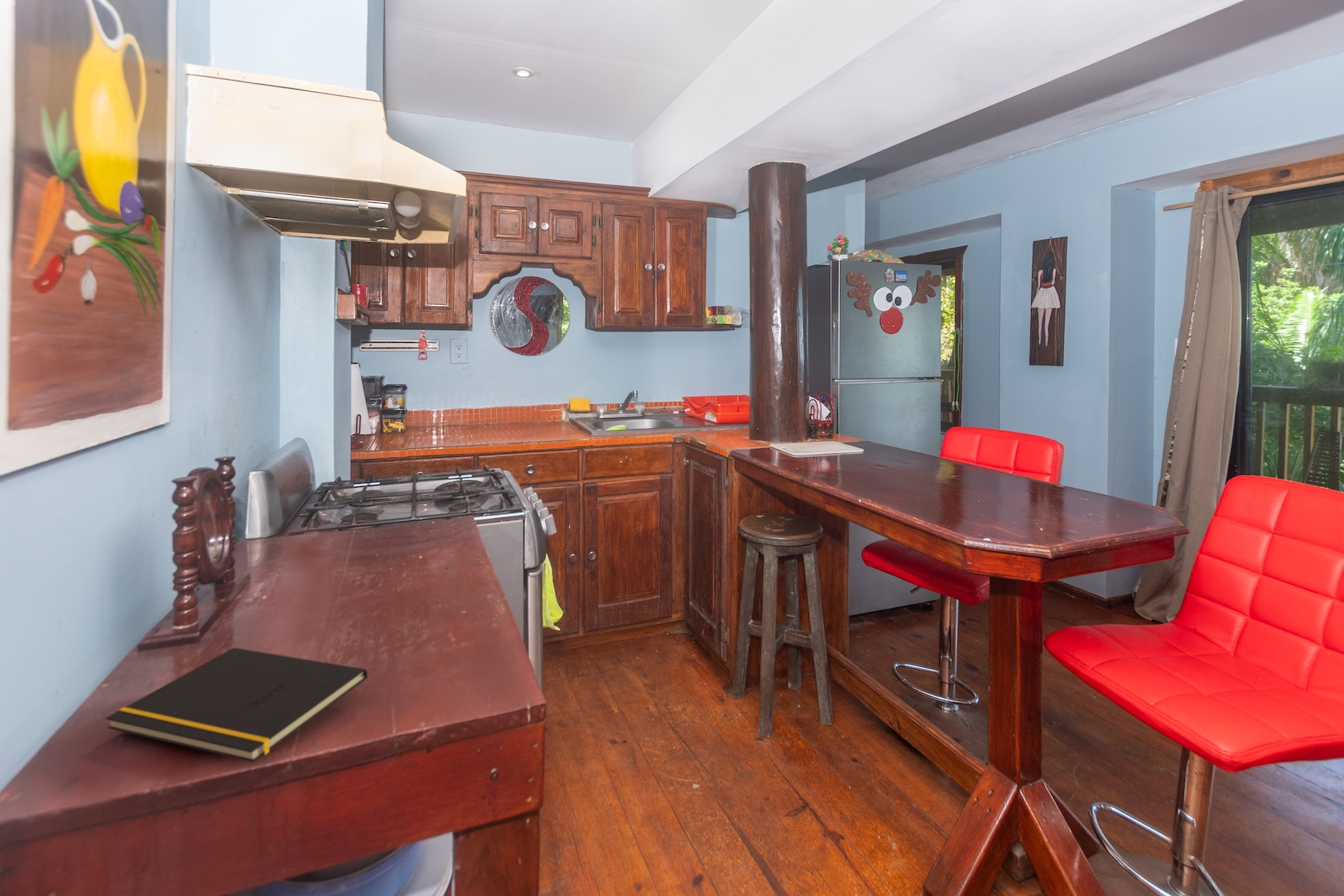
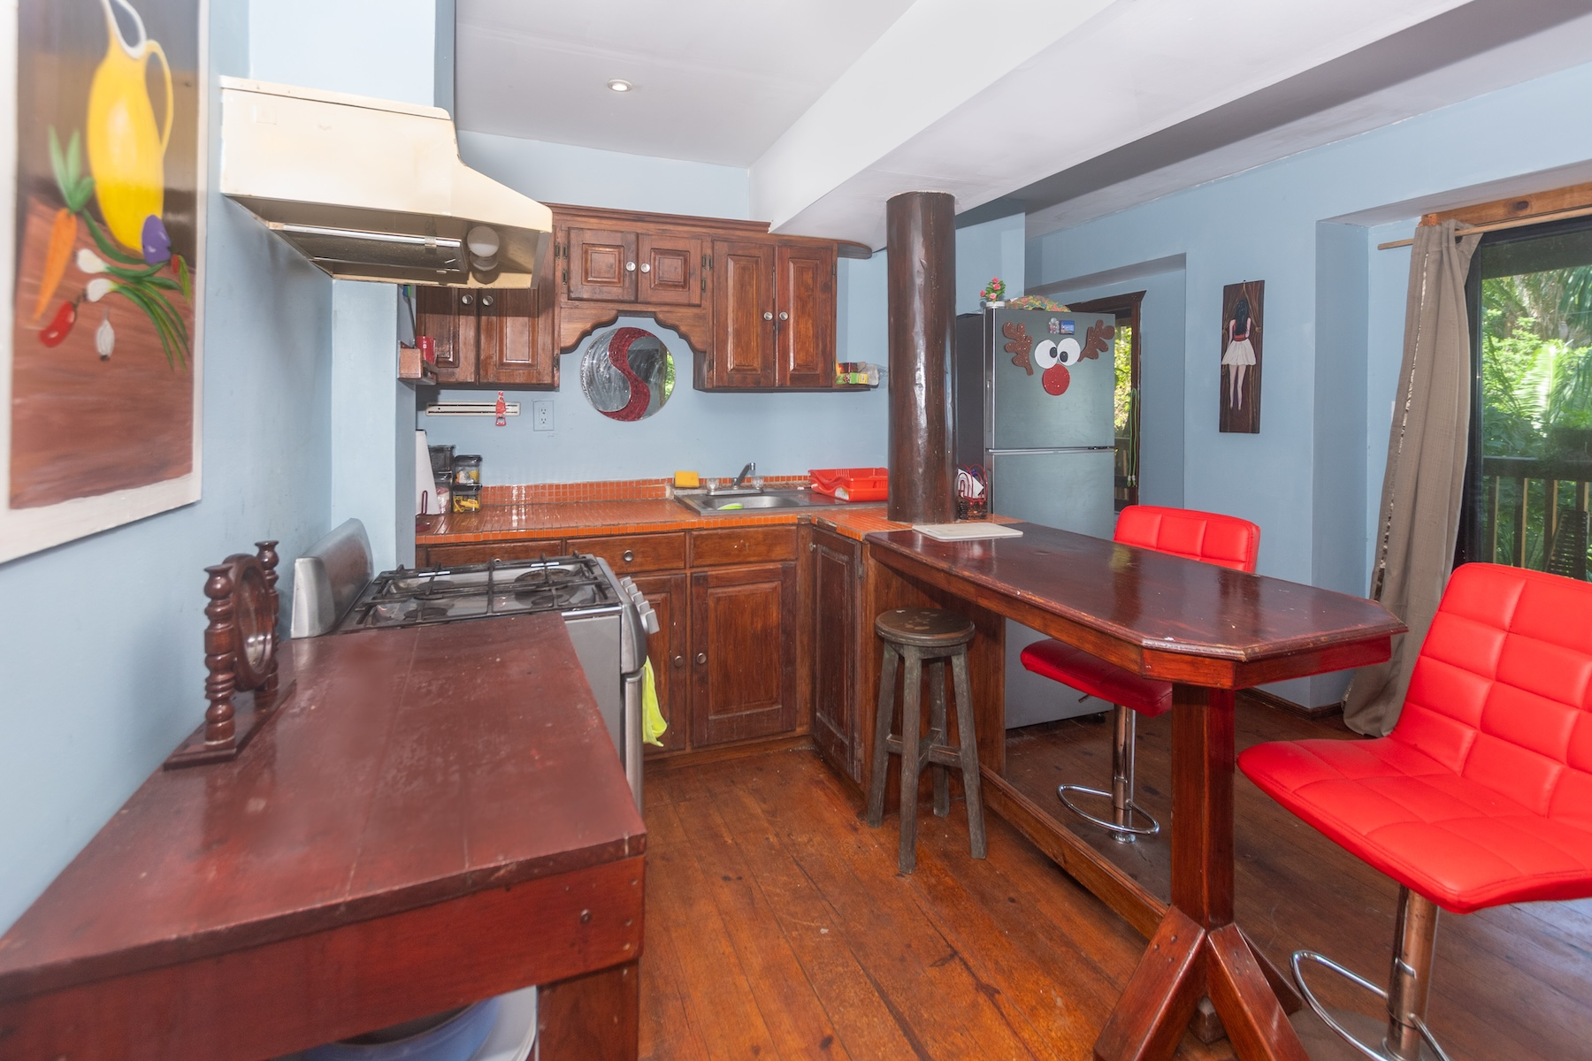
- notepad [105,647,368,763]
